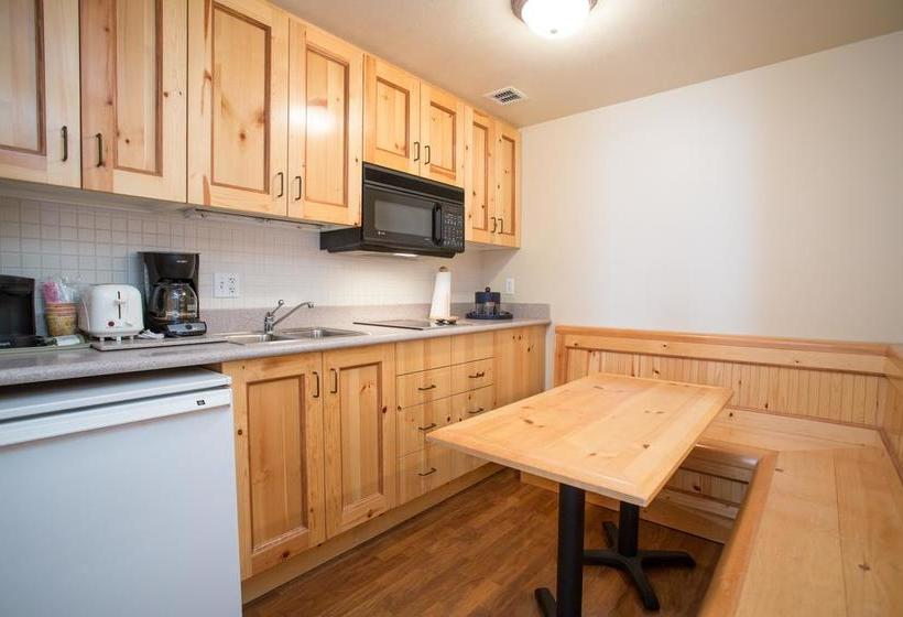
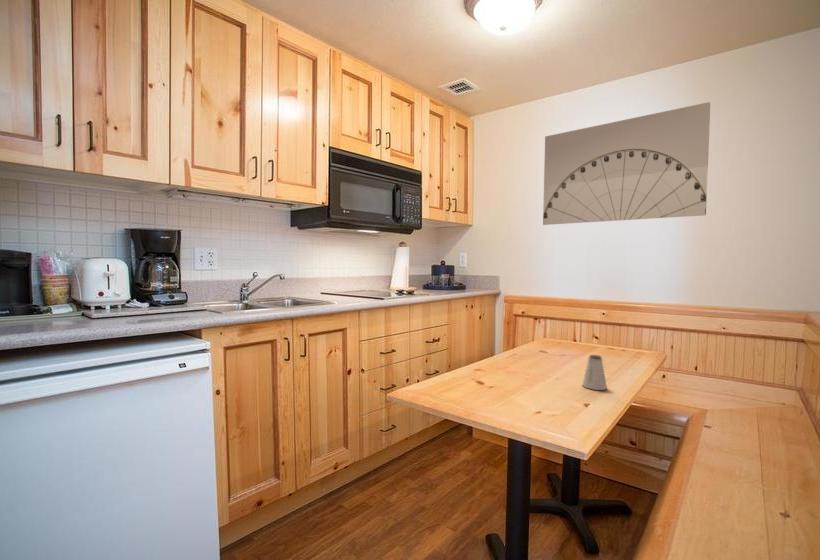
+ wall art [542,101,711,226]
+ saltshaker [581,354,608,391]
